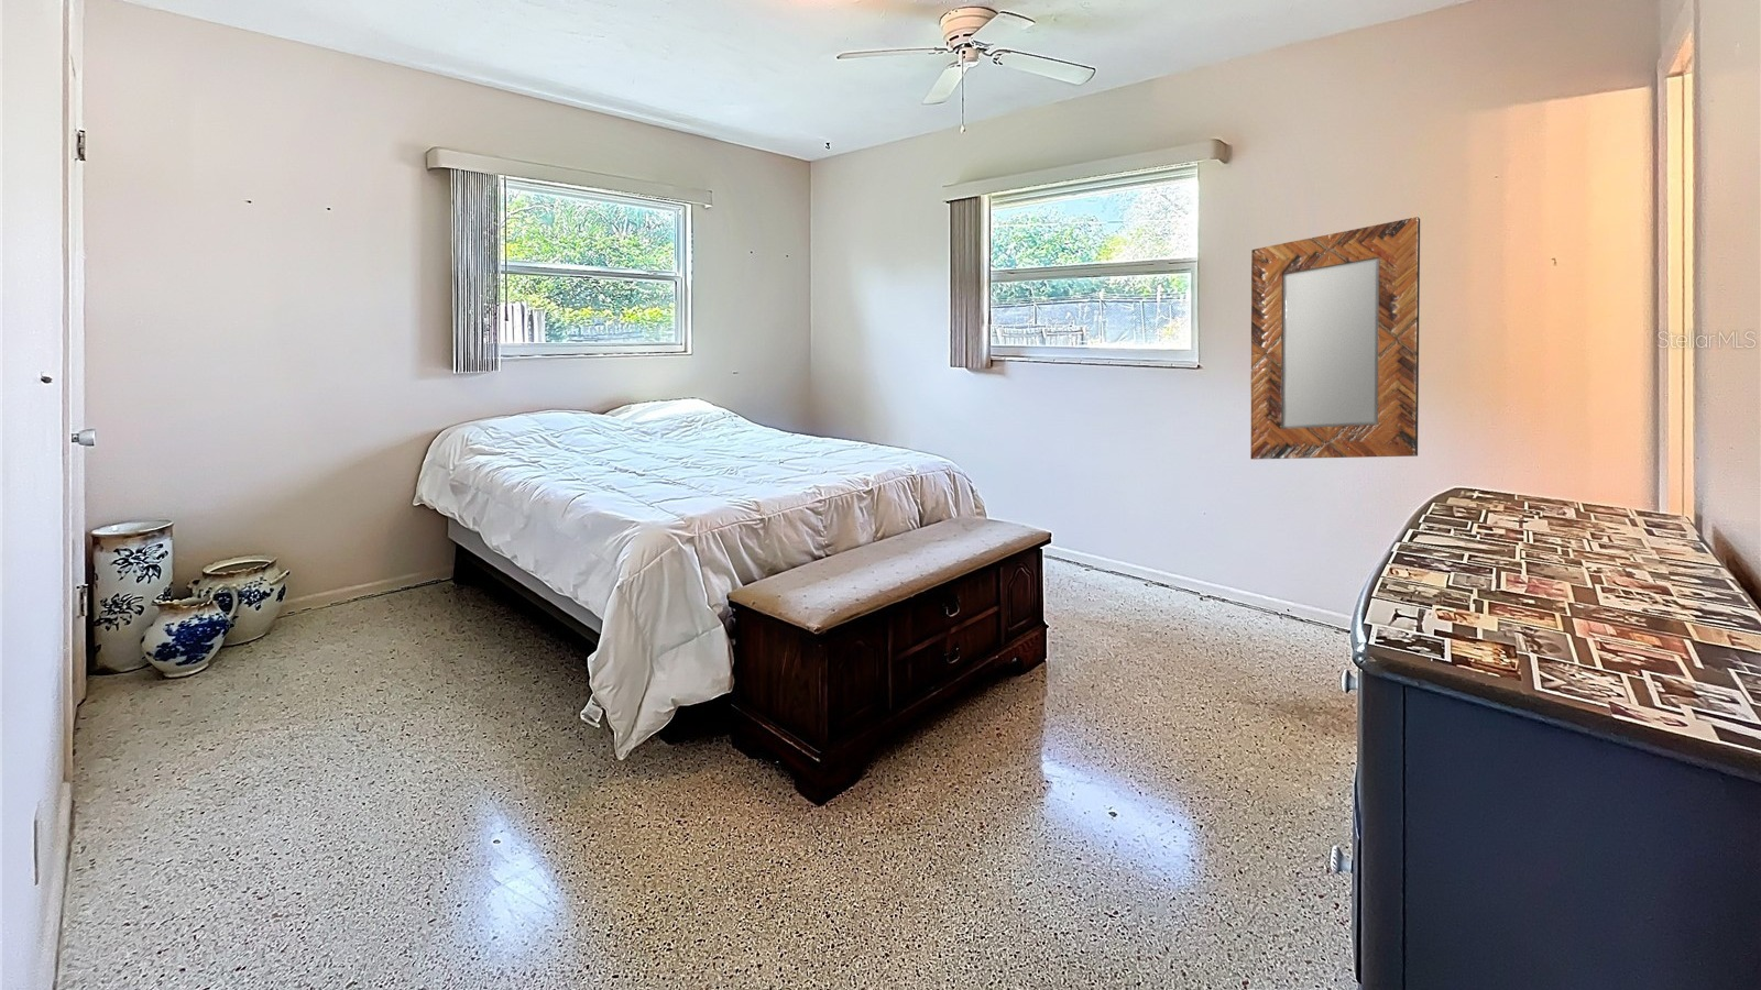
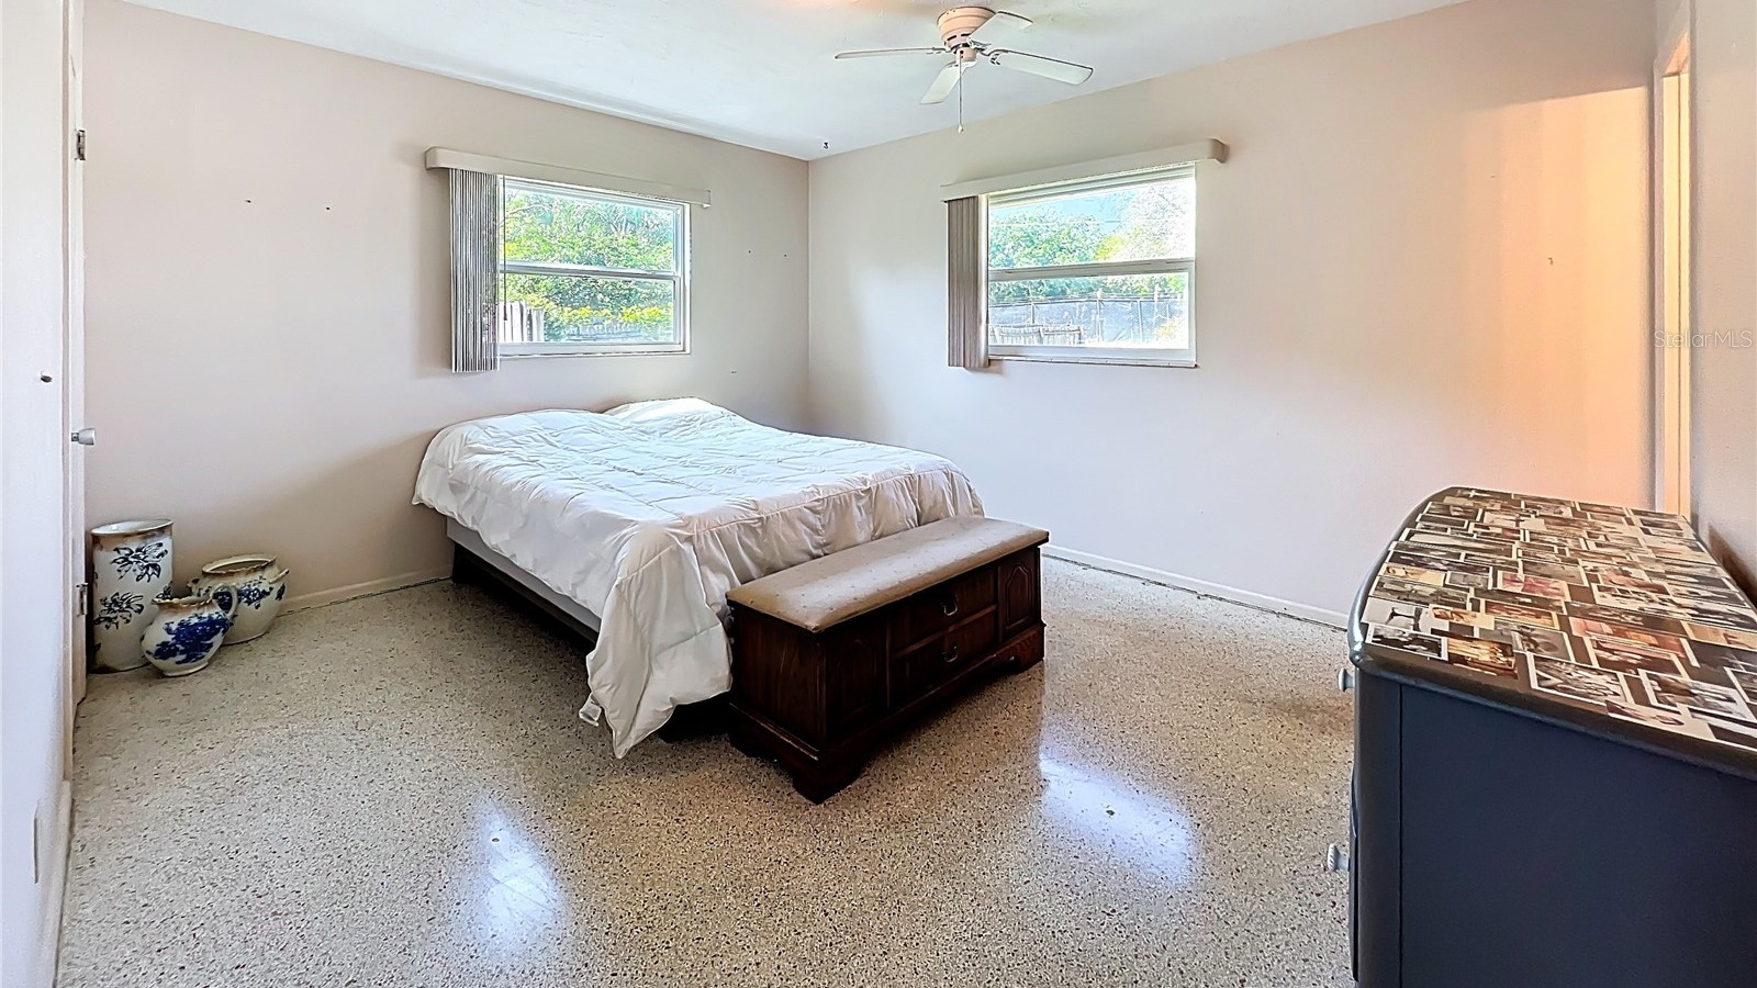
- home mirror [1249,215,1421,459]
